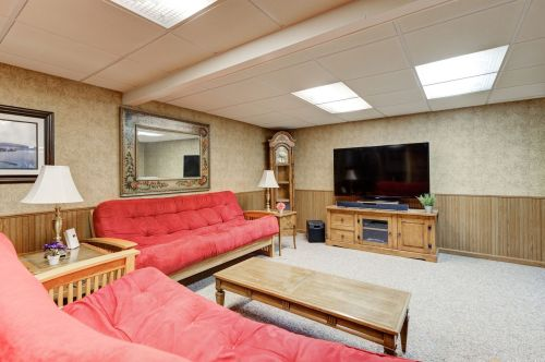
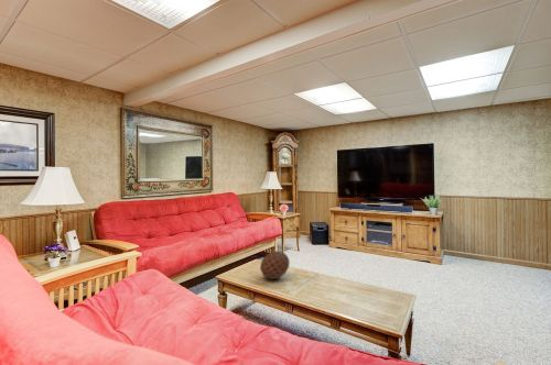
+ decorative ball [259,250,291,280]
